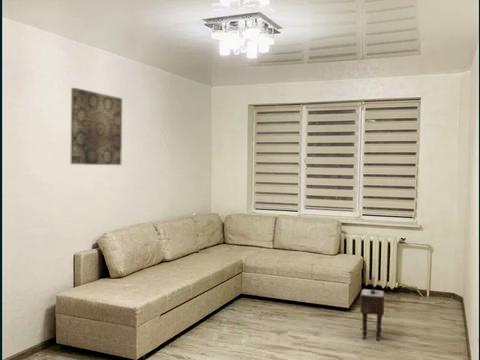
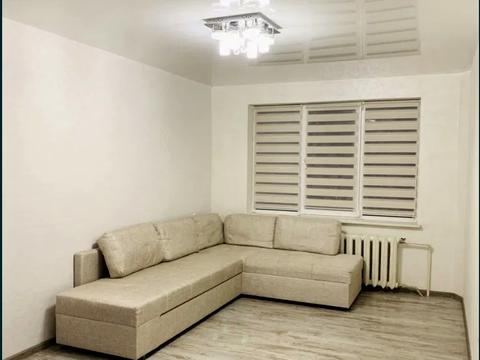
- stool [359,276,386,341]
- wall art [70,87,123,166]
